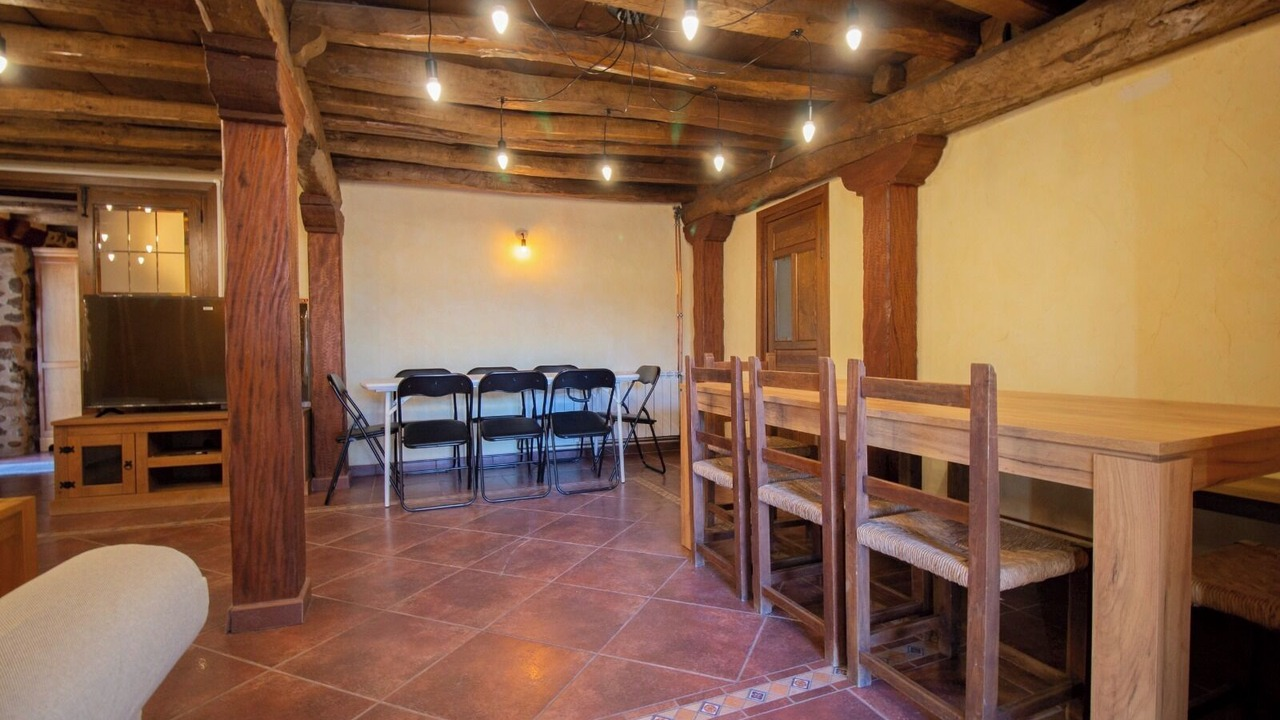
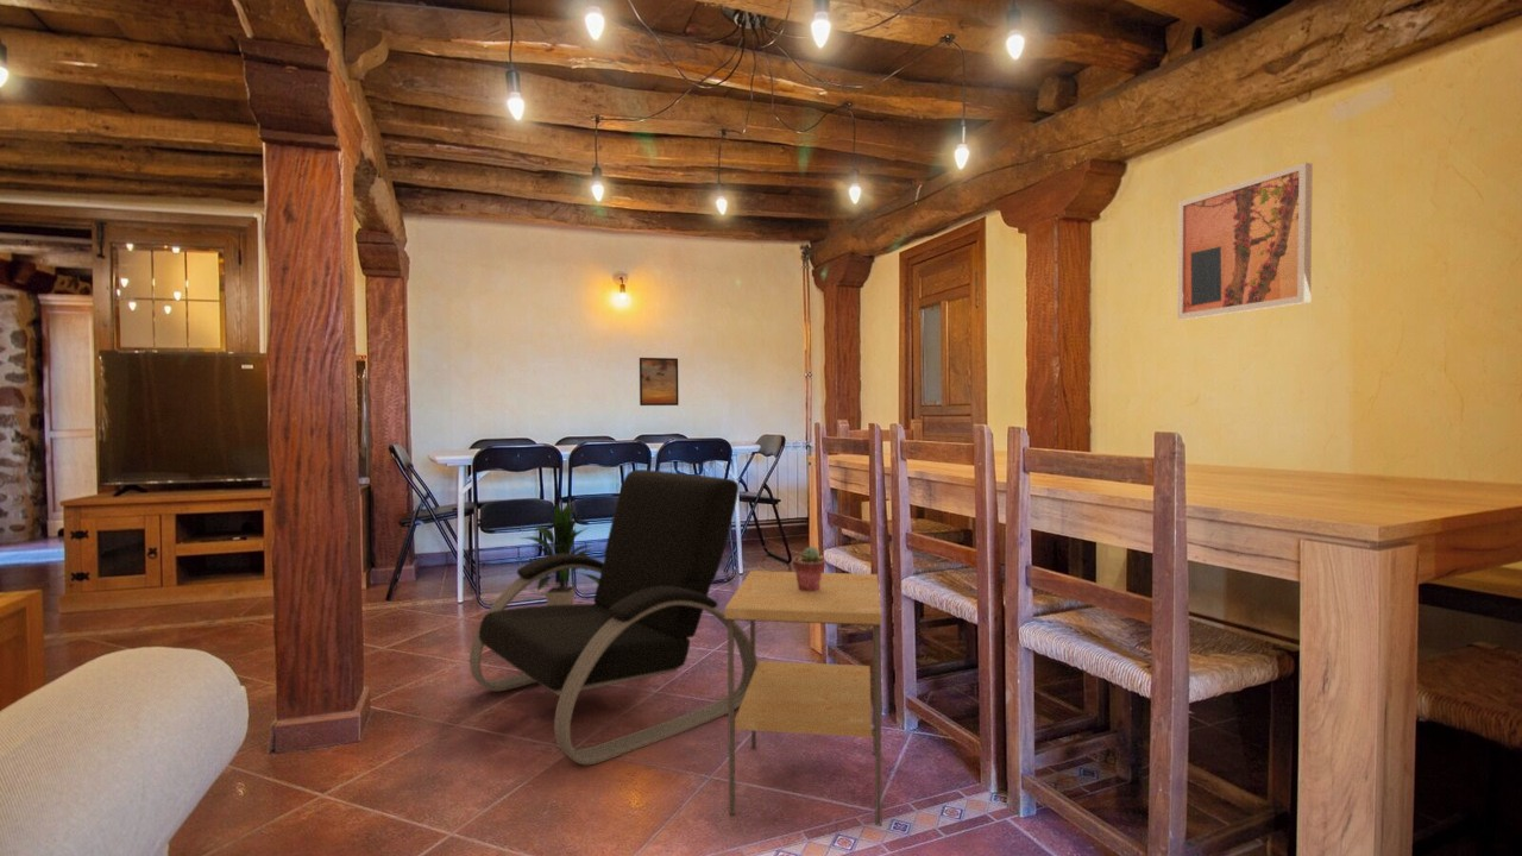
+ side table [723,569,882,826]
+ indoor plant [521,501,599,605]
+ potted succulent [792,546,826,592]
+ armchair [468,468,759,766]
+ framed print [639,357,680,407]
+ wall art [1176,162,1314,321]
